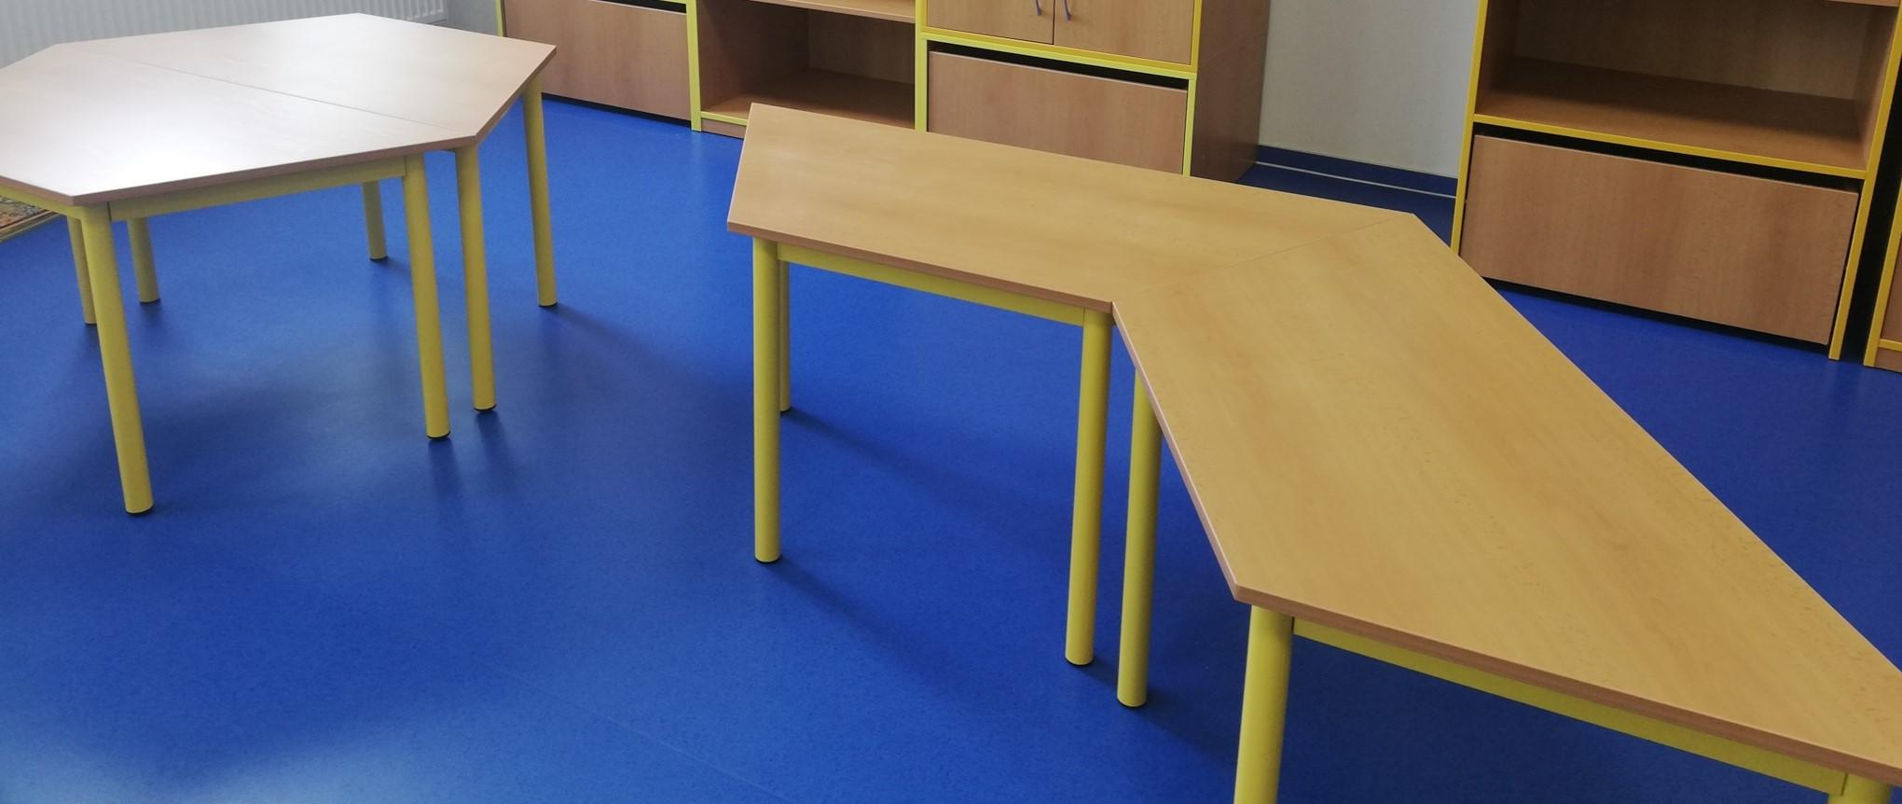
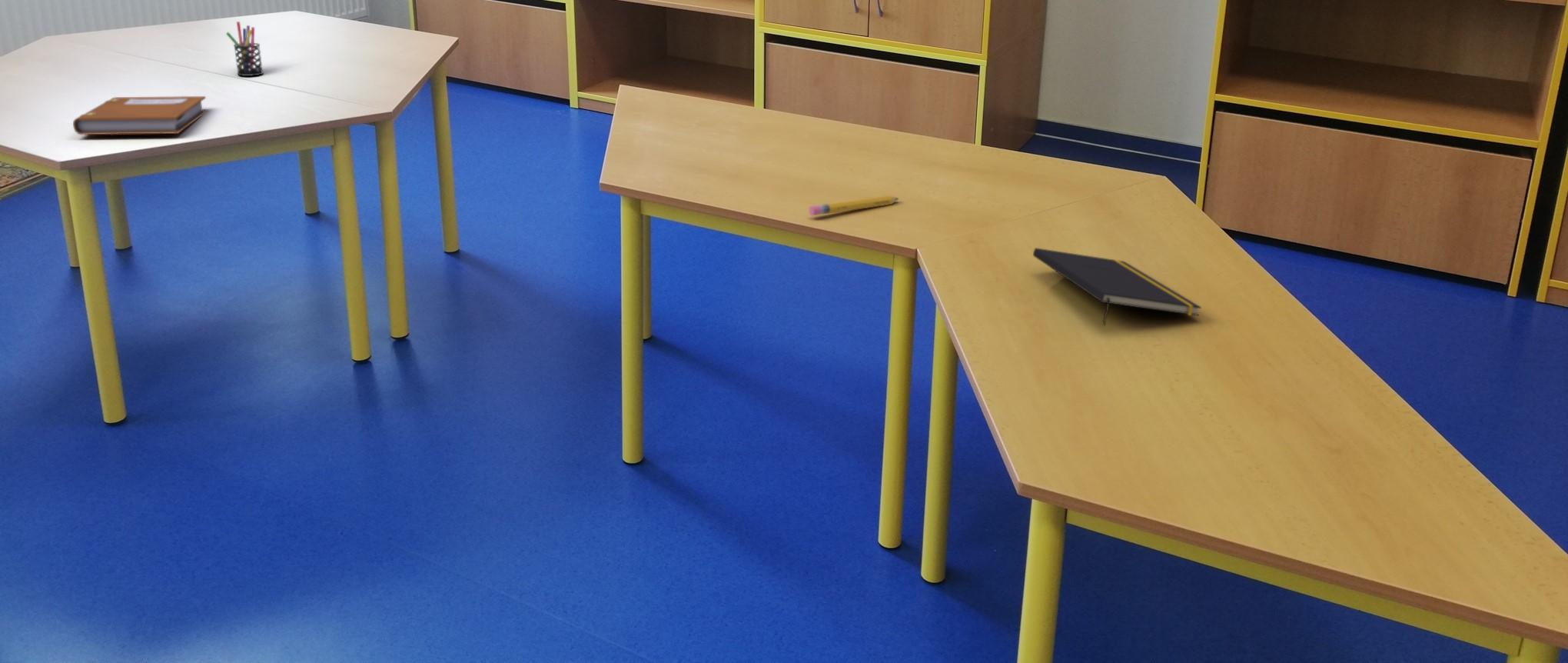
+ notebook [72,95,208,135]
+ pen holder [225,21,264,77]
+ pencil [808,195,900,216]
+ notepad [1032,247,1202,326]
